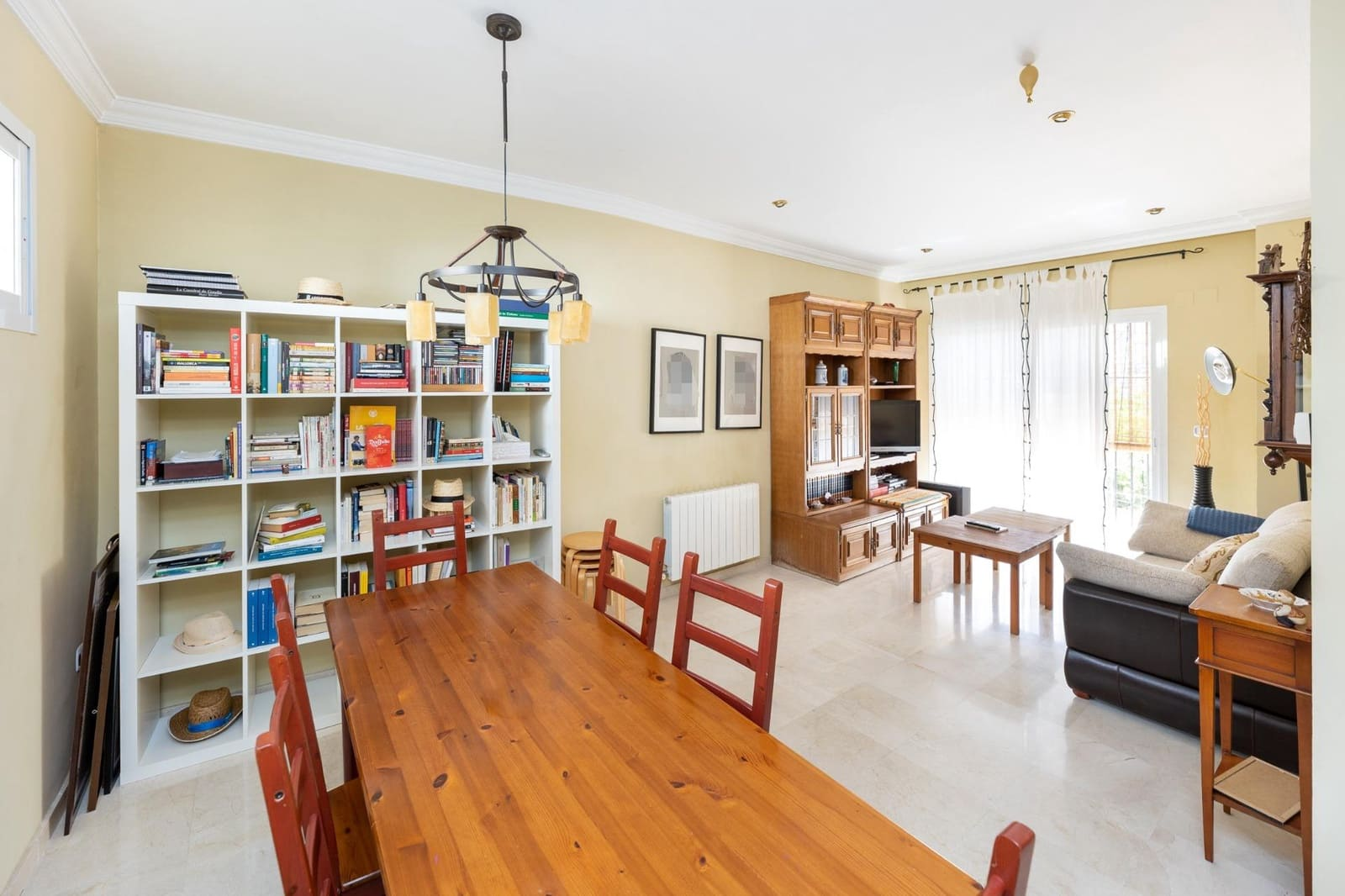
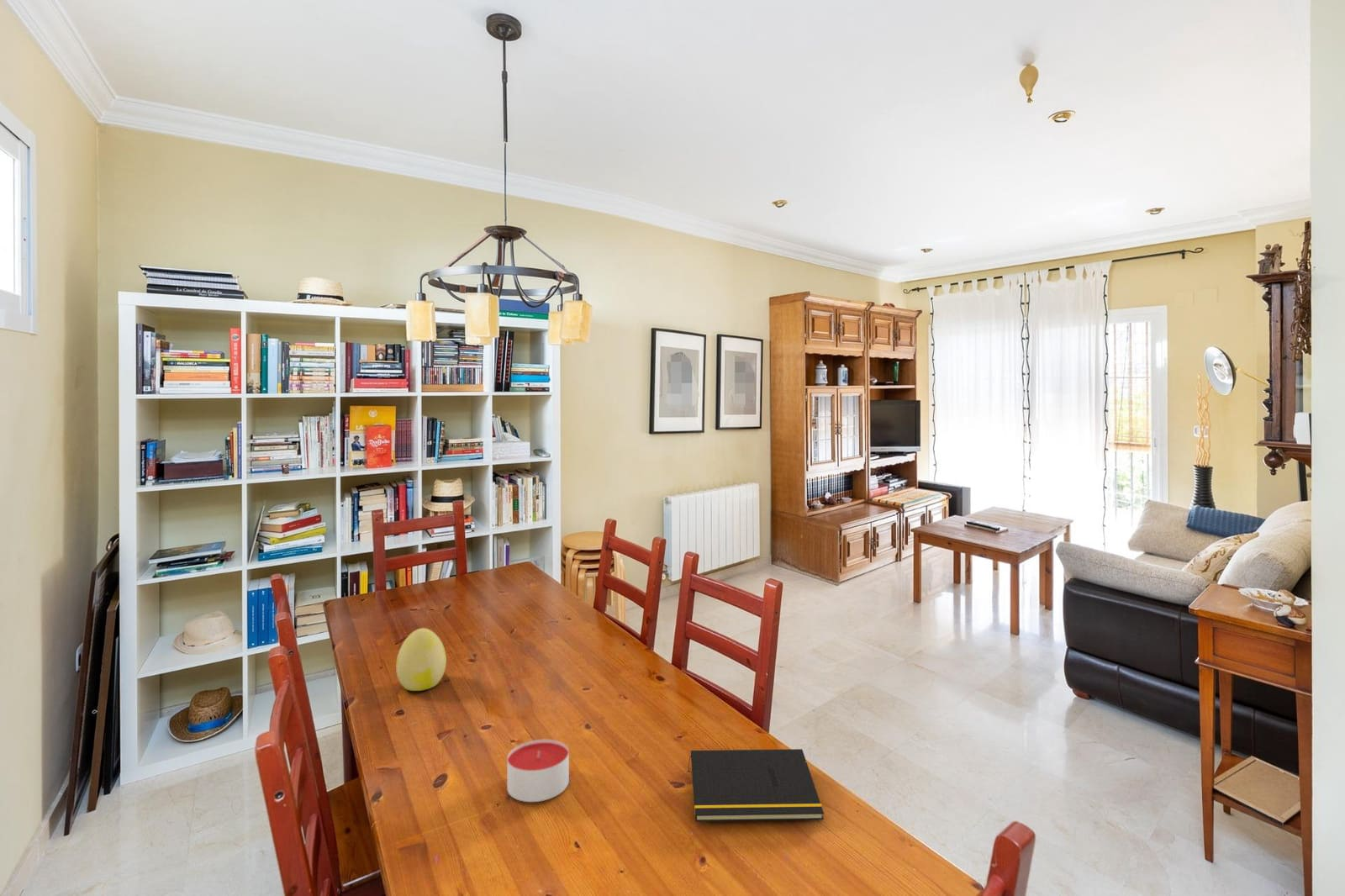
+ decorative egg [395,627,447,692]
+ notepad [688,748,825,823]
+ candle [506,739,570,803]
